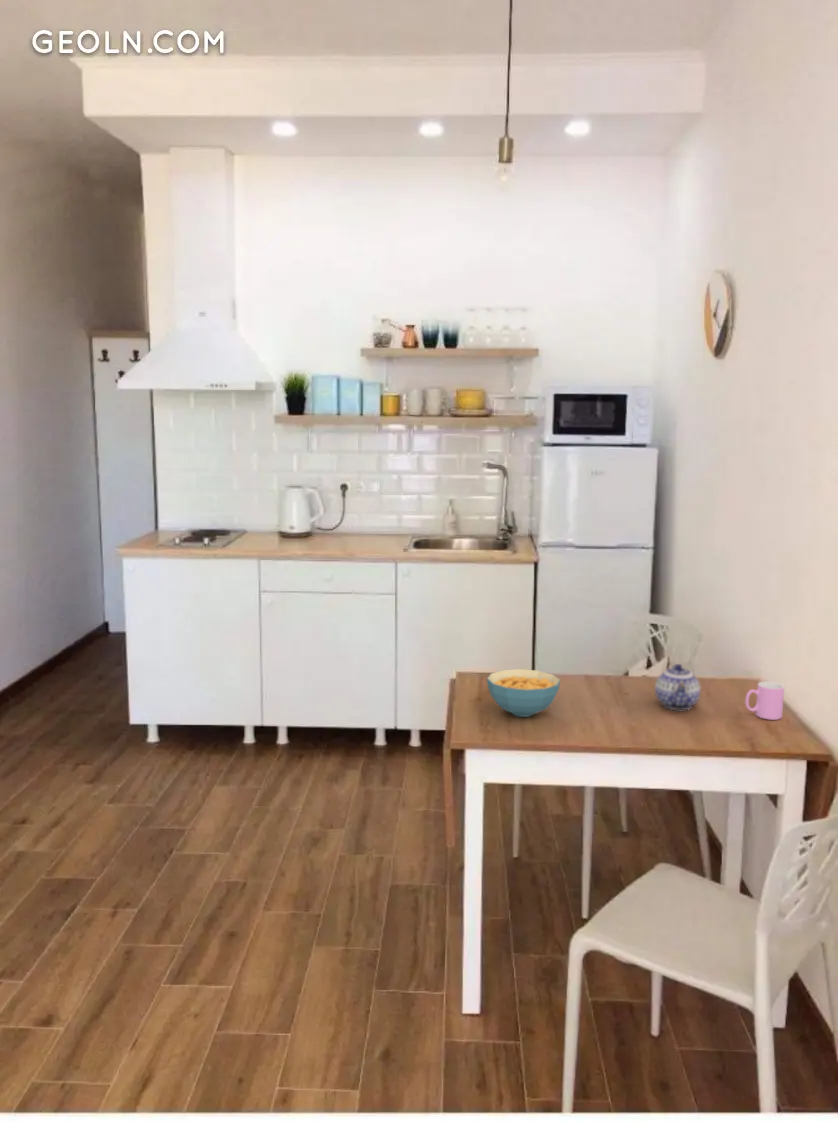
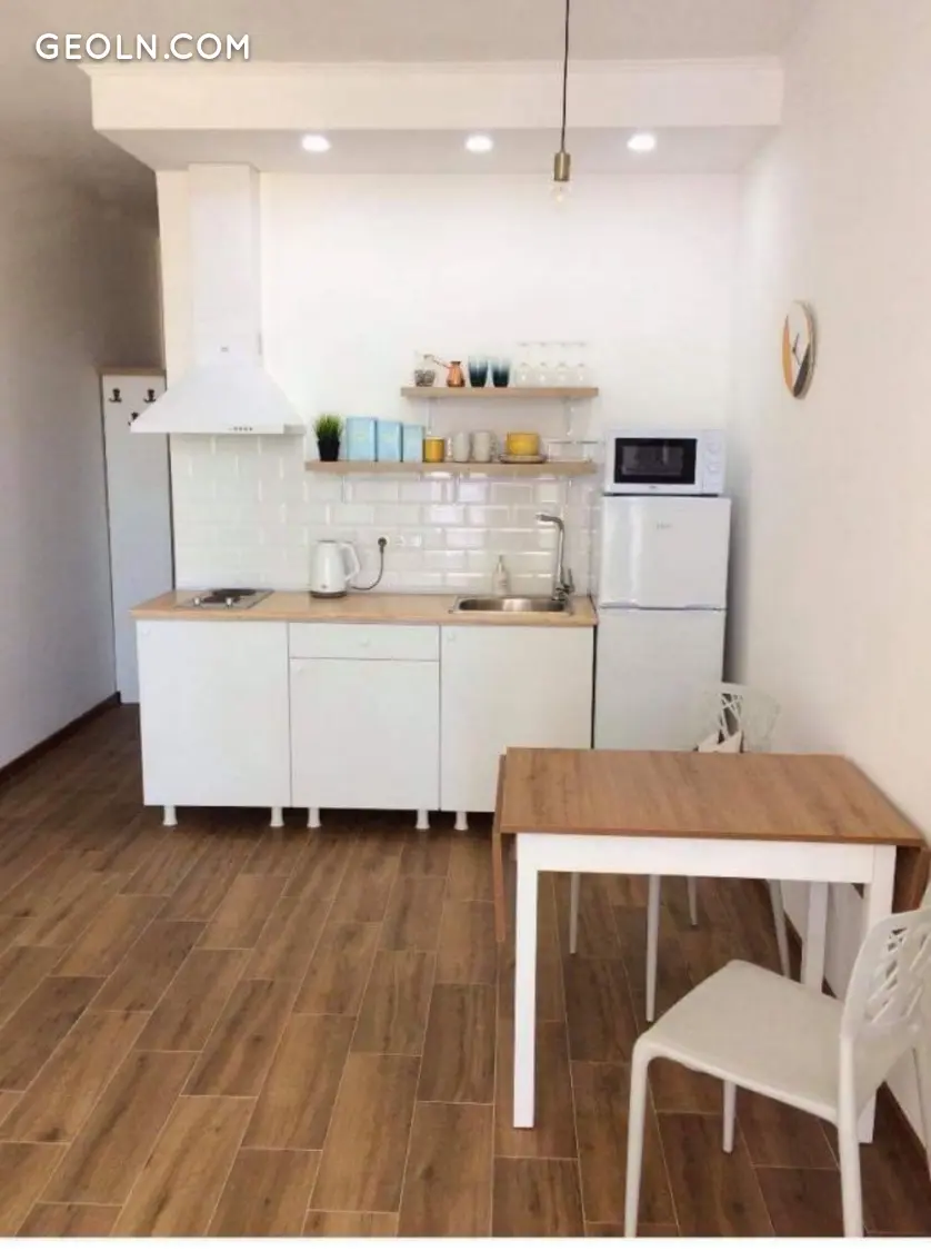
- cereal bowl [486,668,561,718]
- teapot [654,663,701,711]
- cup [744,681,785,721]
